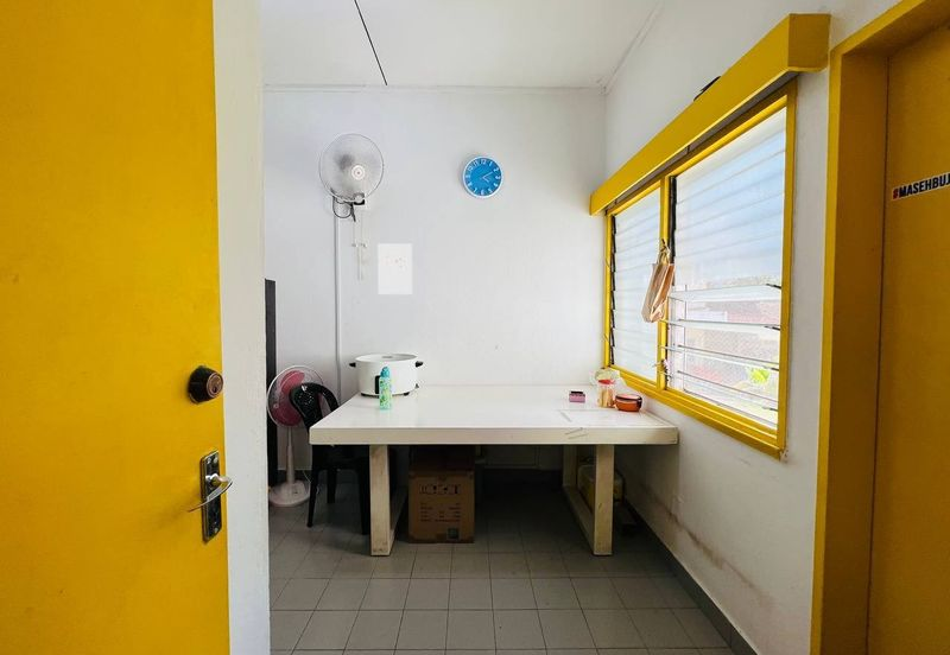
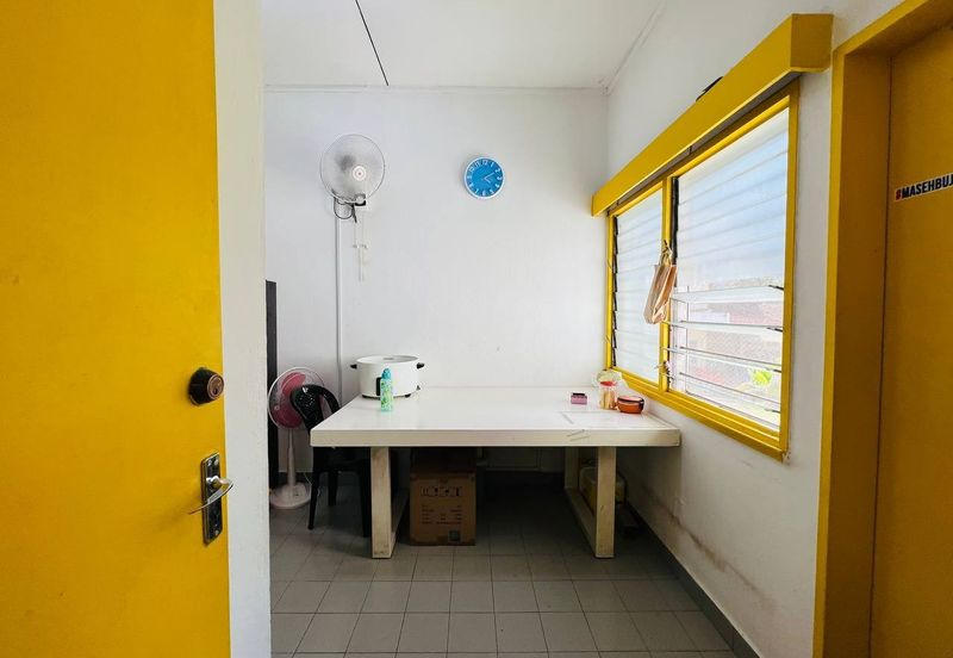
- wall art [376,242,413,295]
